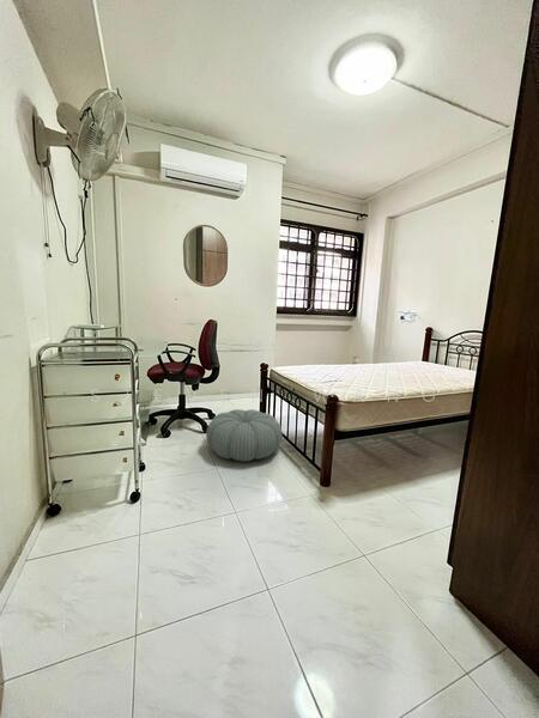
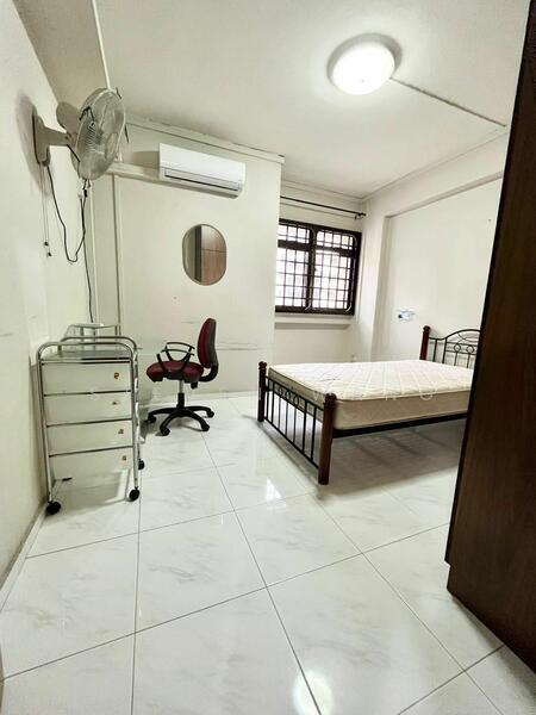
- pouf [205,408,284,463]
